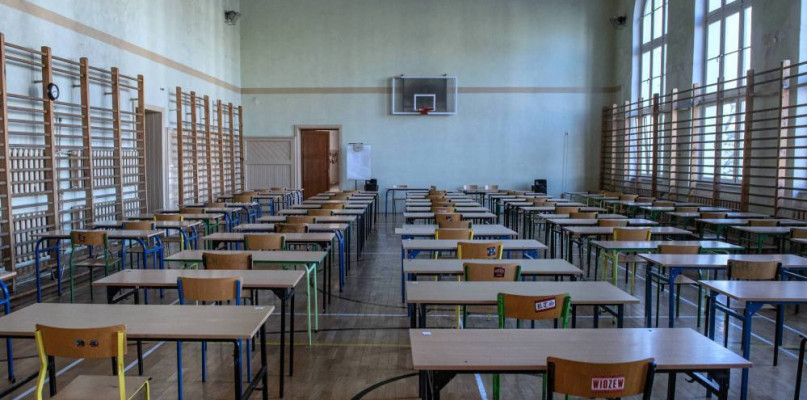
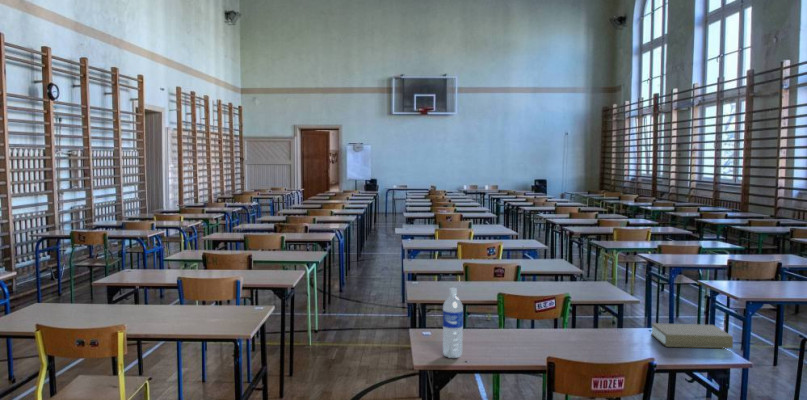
+ water bottle [442,287,464,359]
+ book [650,322,734,350]
